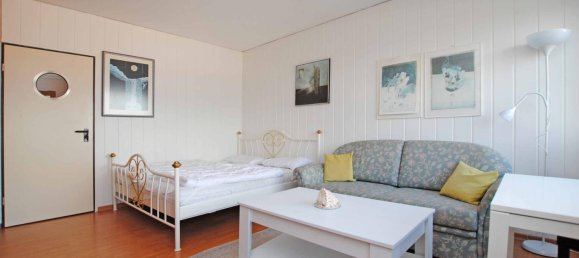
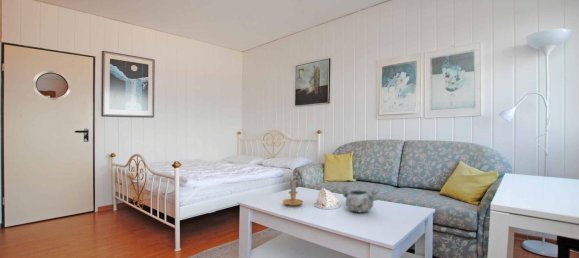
+ decorative bowl [340,185,380,213]
+ candle [282,179,304,207]
